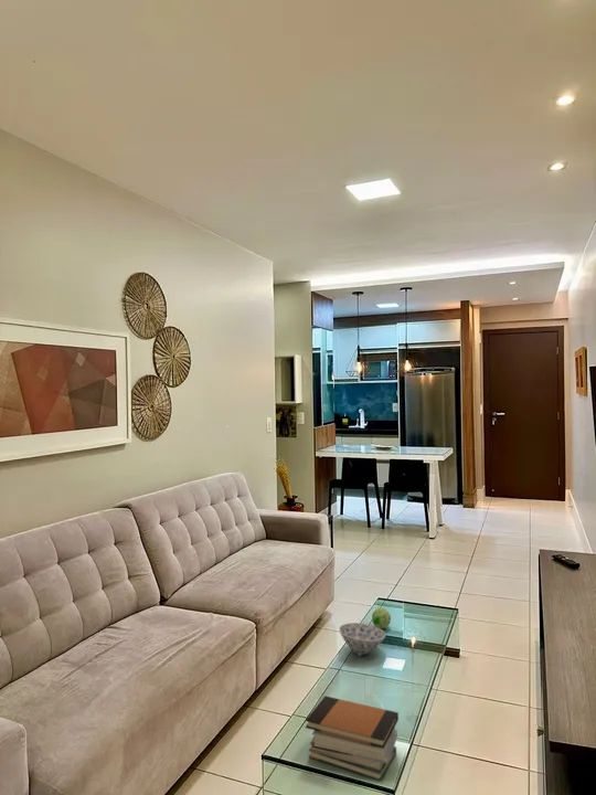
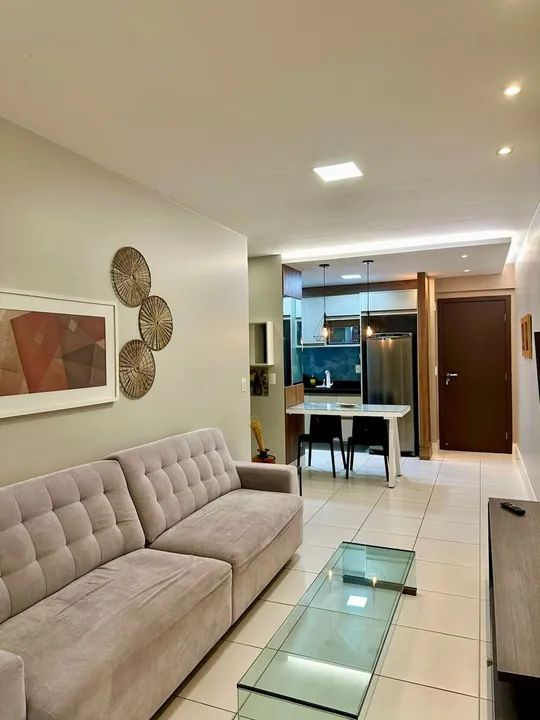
- book stack [305,695,400,782]
- bowl [338,622,386,656]
- decorative ball [371,607,392,629]
